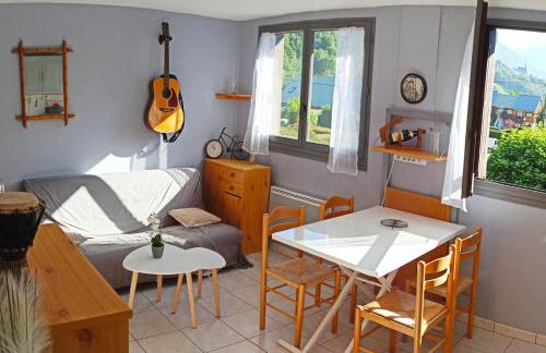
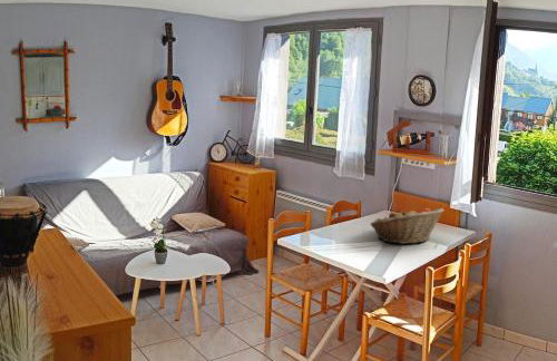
+ fruit basket [369,207,444,245]
